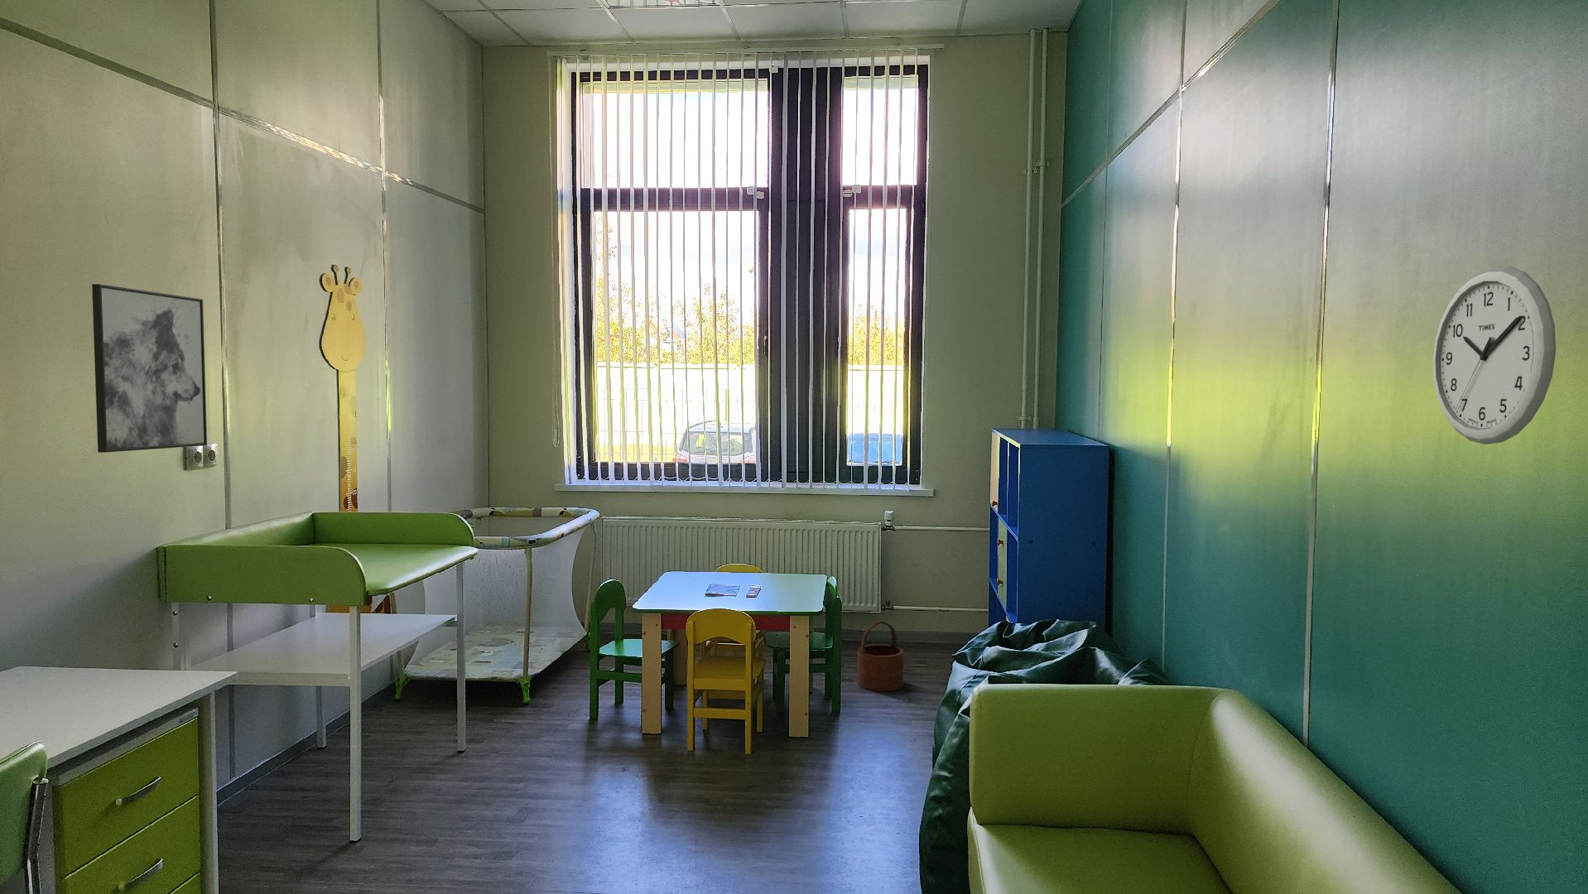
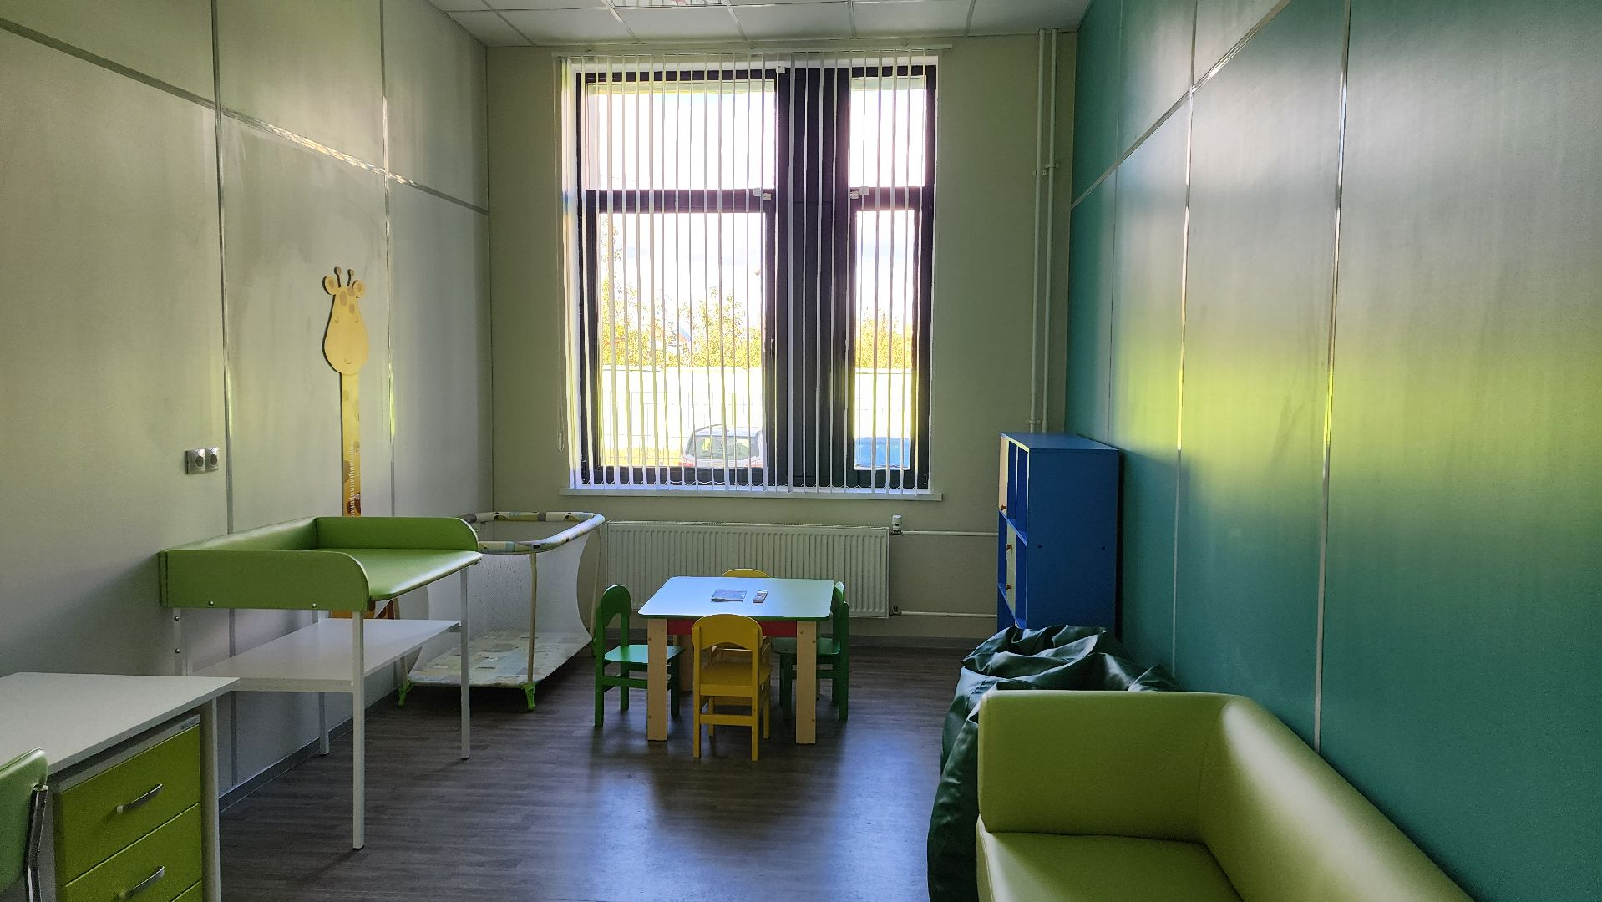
- wall art [92,283,208,454]
- wall clock [1432,266,1556,445]
- wooden bucket [857,620,905,692]
